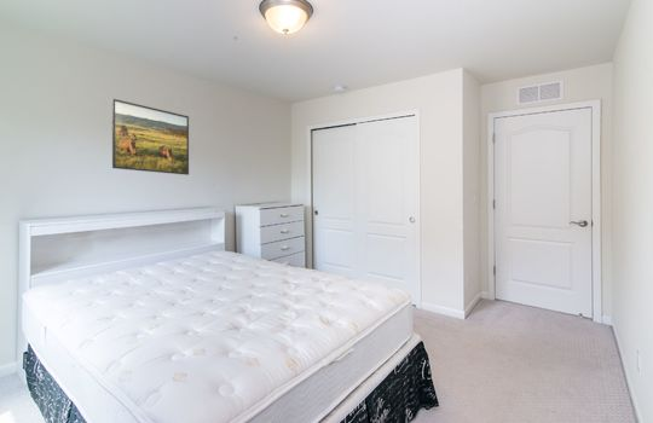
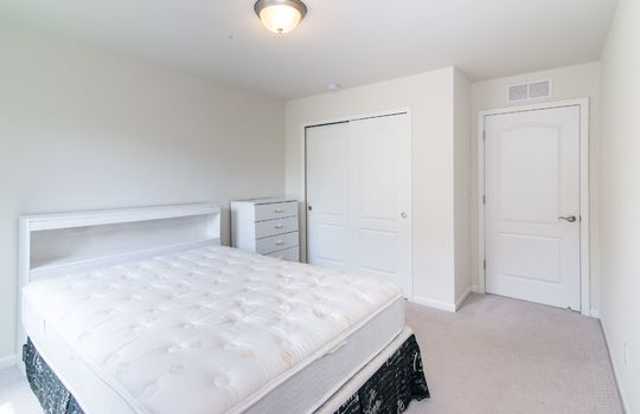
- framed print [111,98,190,176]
